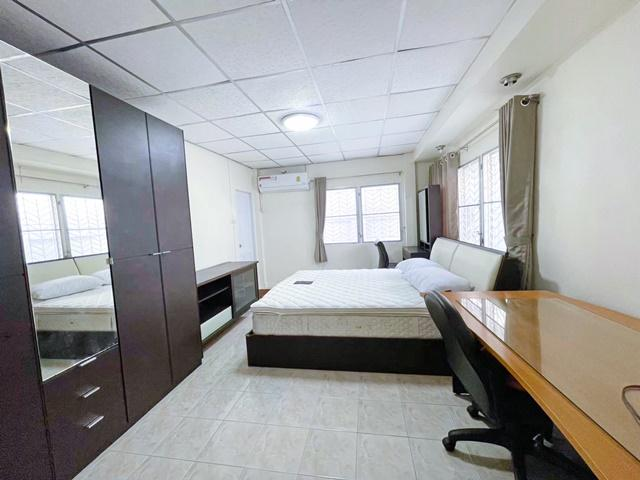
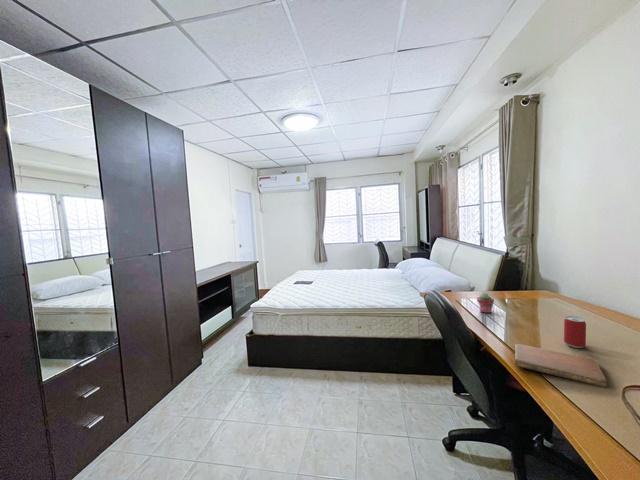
+ notebook [514,343,608,388]
+ beer can [563,315,587,349]
+ potted succulent [476,292,495,314]
